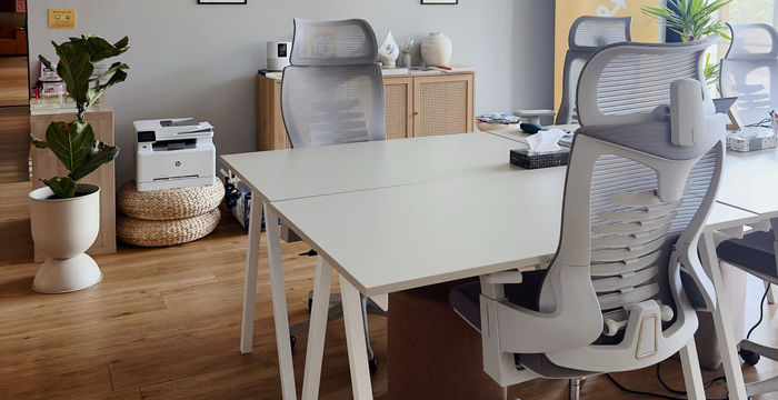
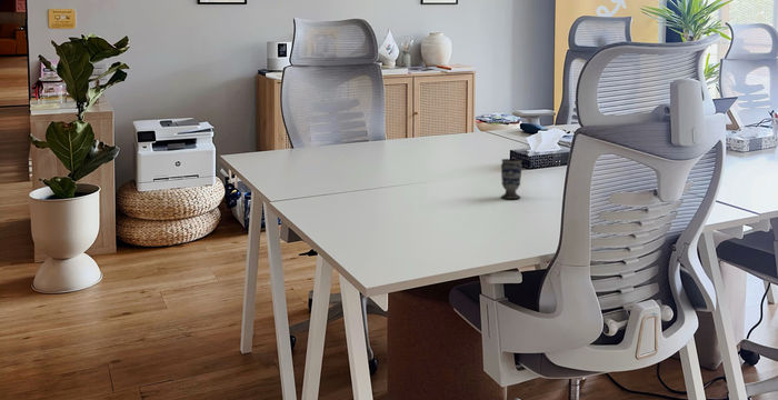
+ cup [500,158,523,200]
